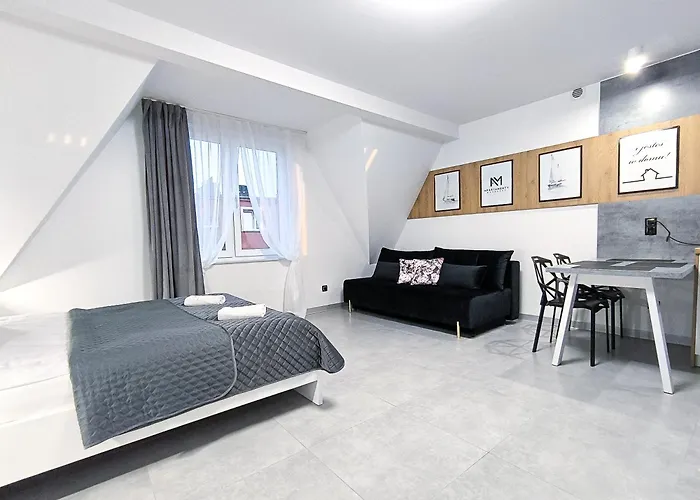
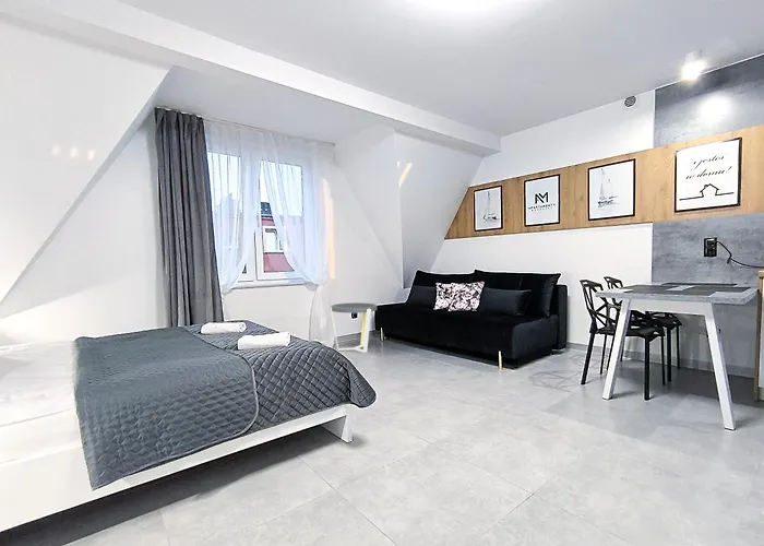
+ side table [330,301,378,354]
